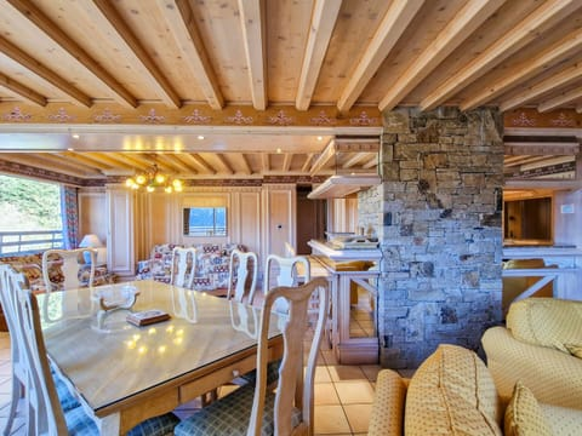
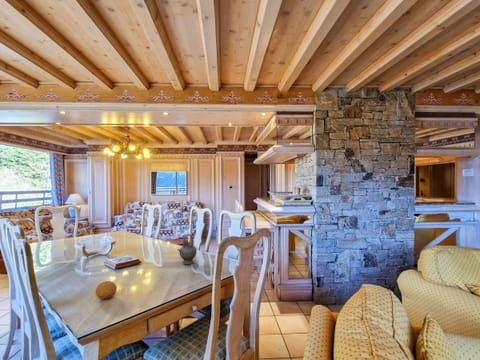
+ fruit [95,280,118,300]
+ teapot [176,233,197,265]
